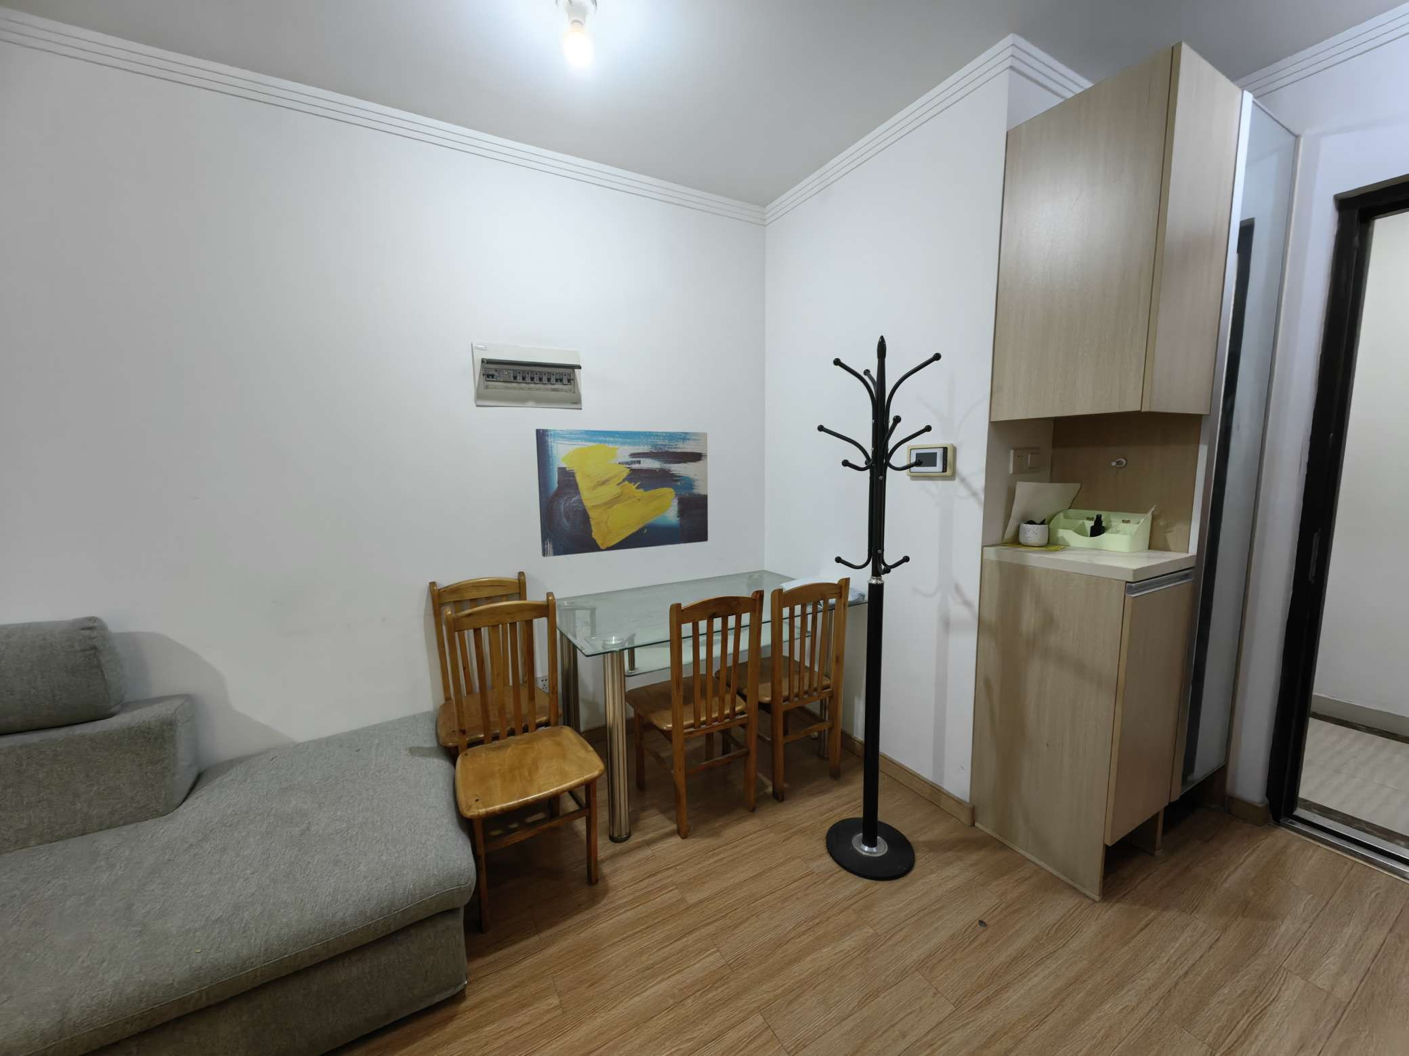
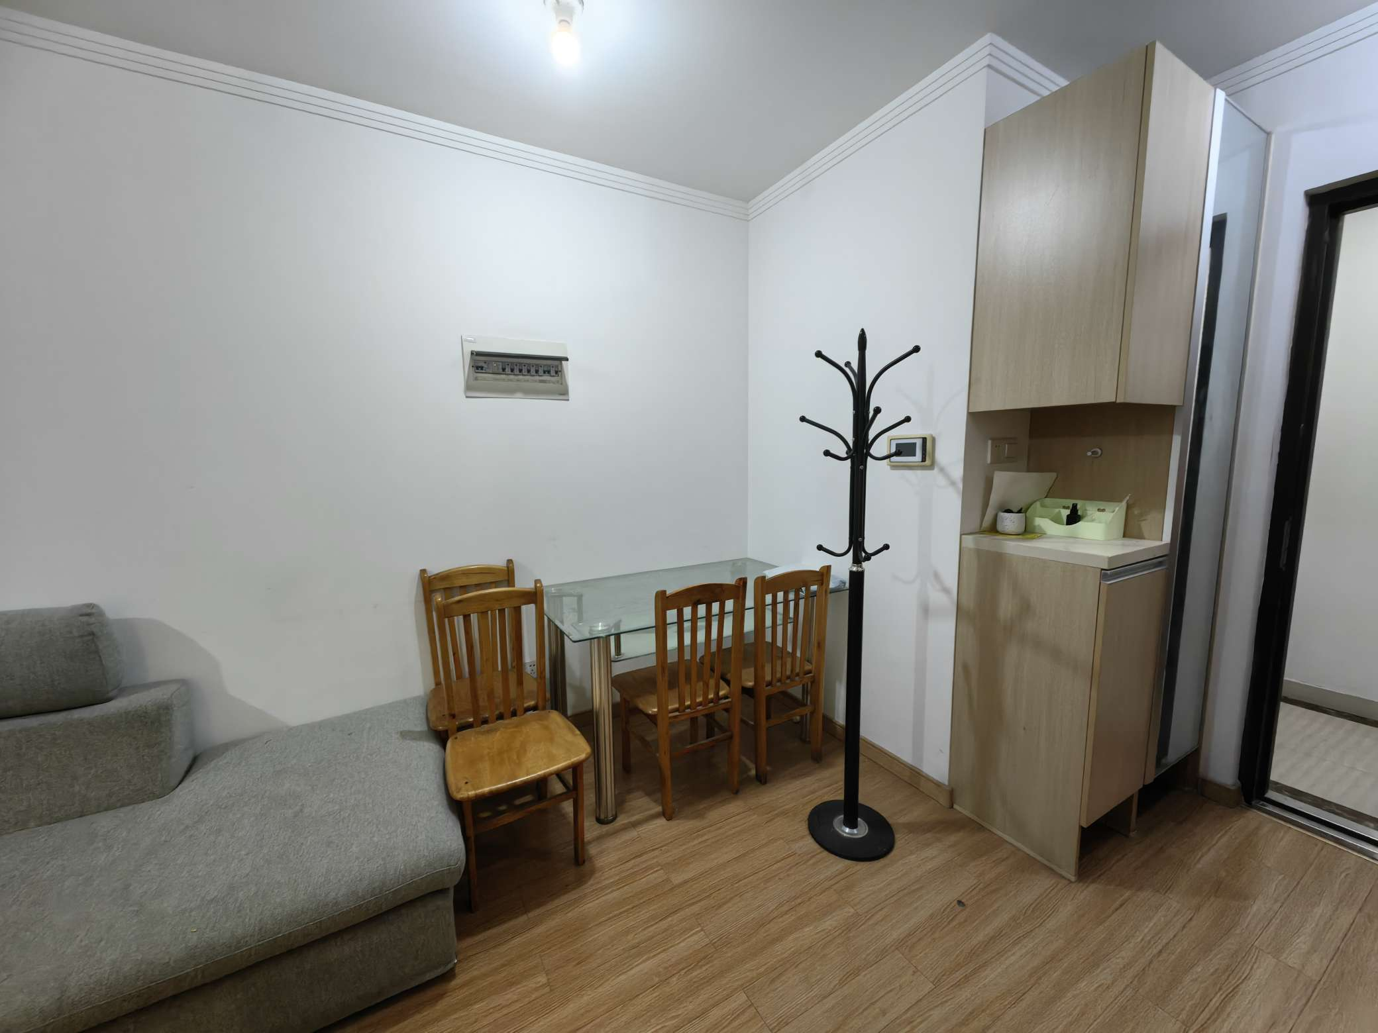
- wall art [535,428,709,558]
